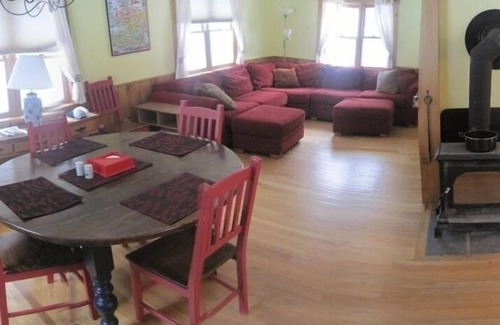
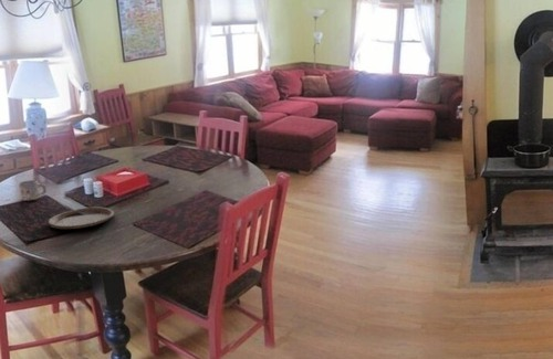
+ plate [48,205,115,230]
+ mug [18,179,48,202]
